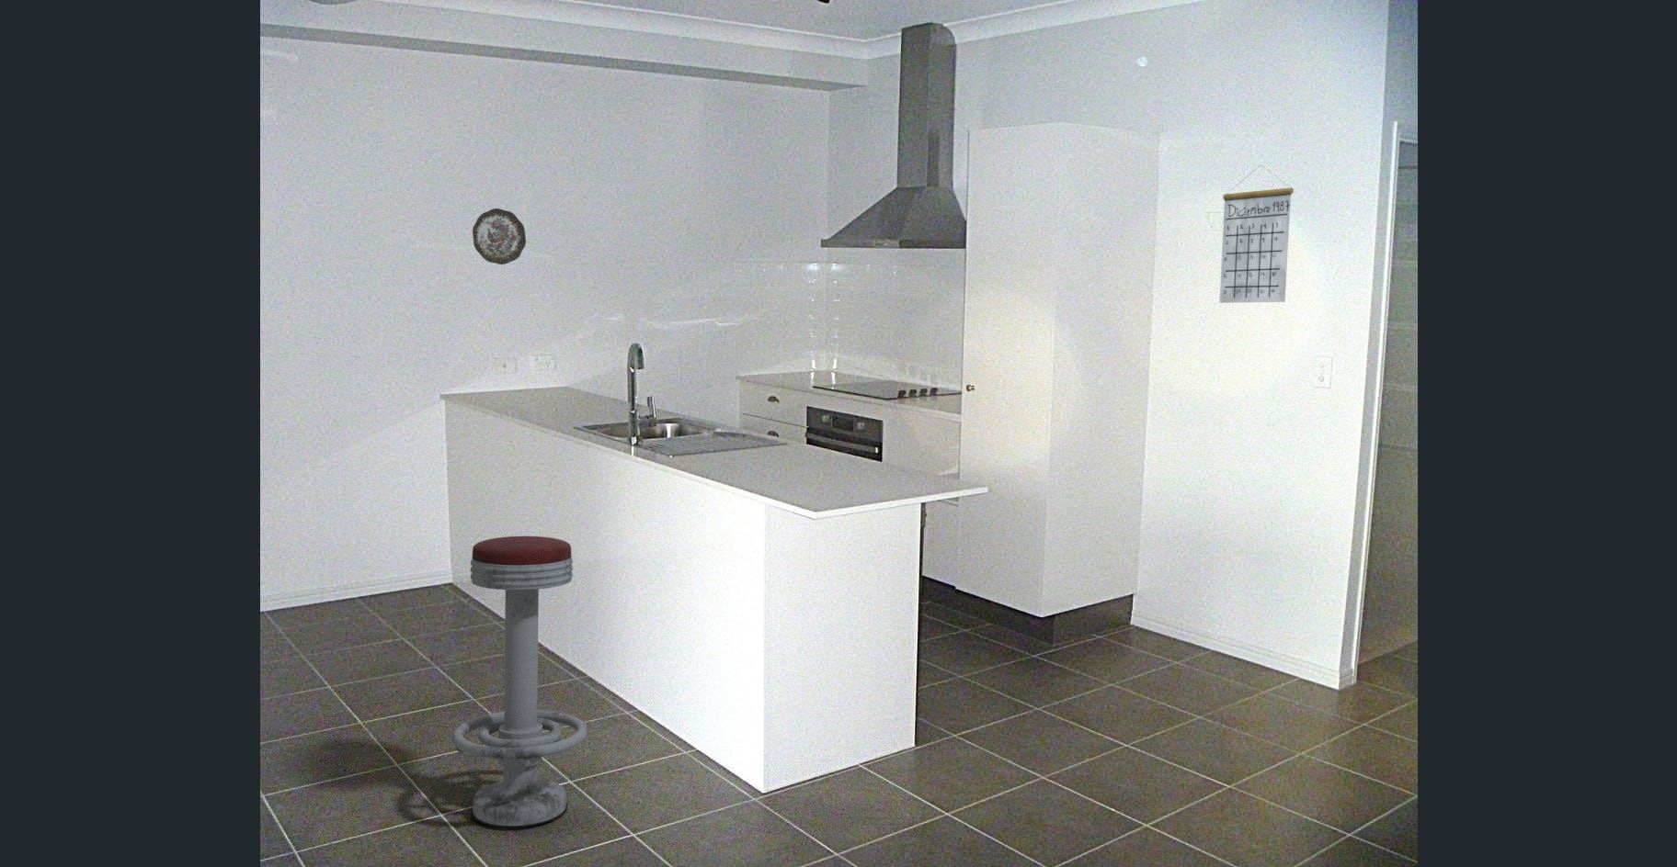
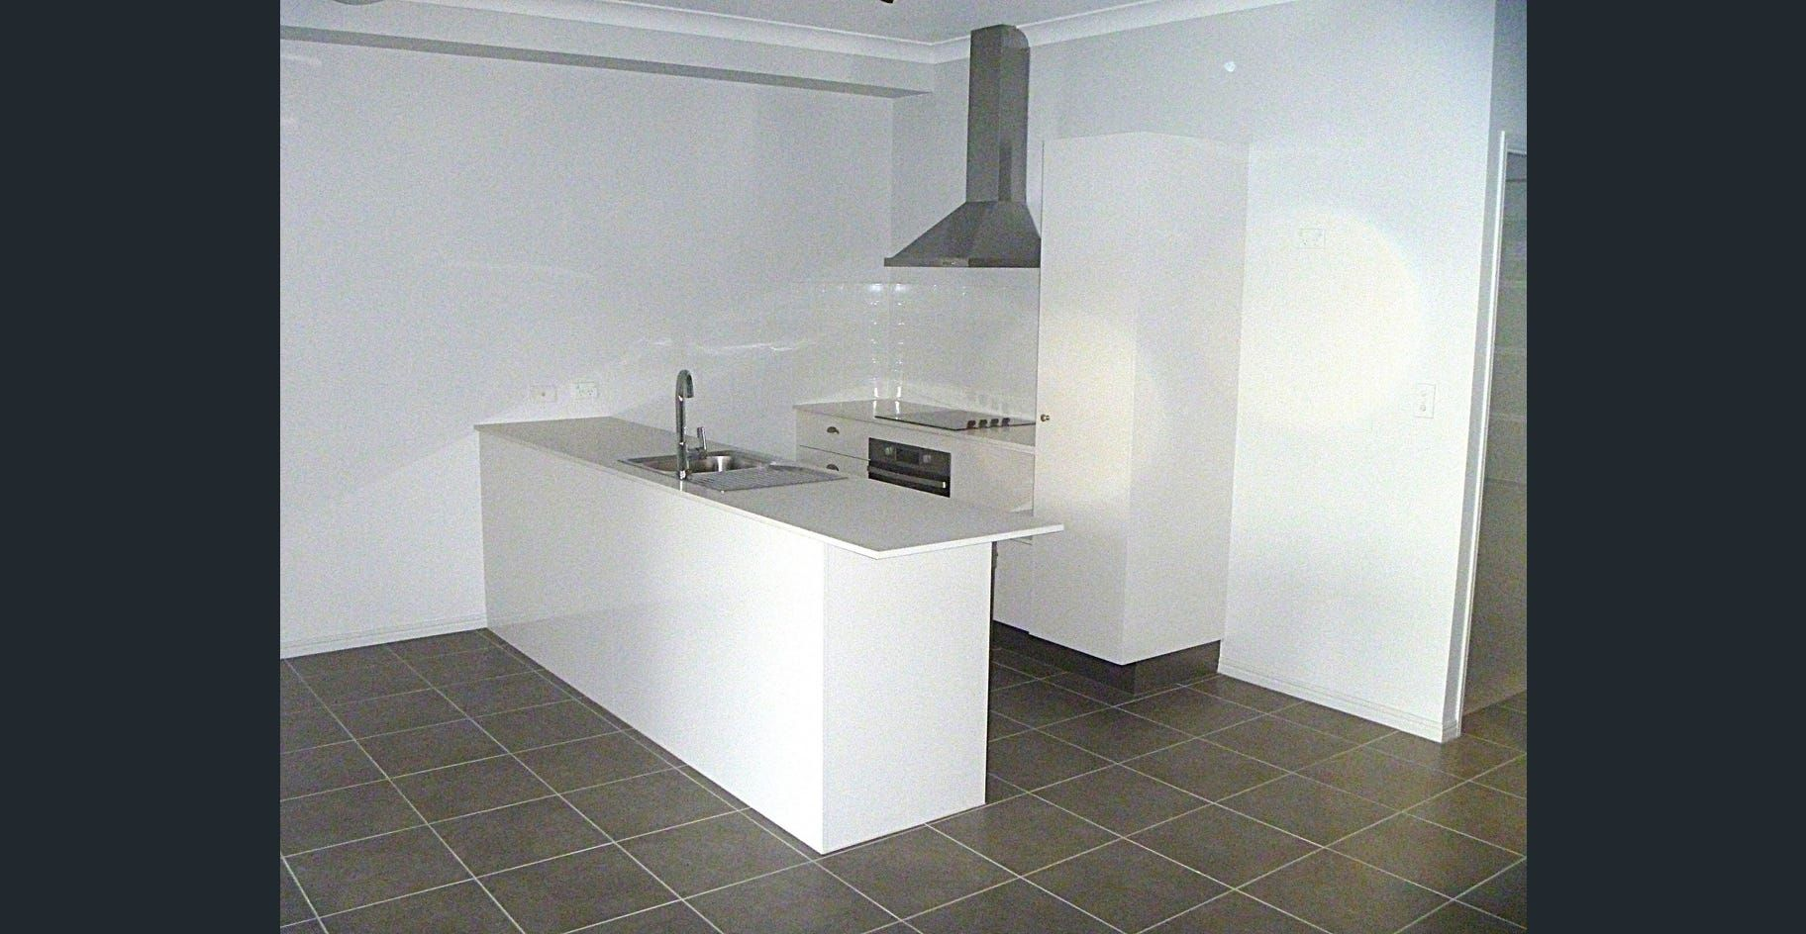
- bar stool [452,535,589,828]
- decorative plate [472,208,527,265]
- calendar [1219,164,1294,304]
